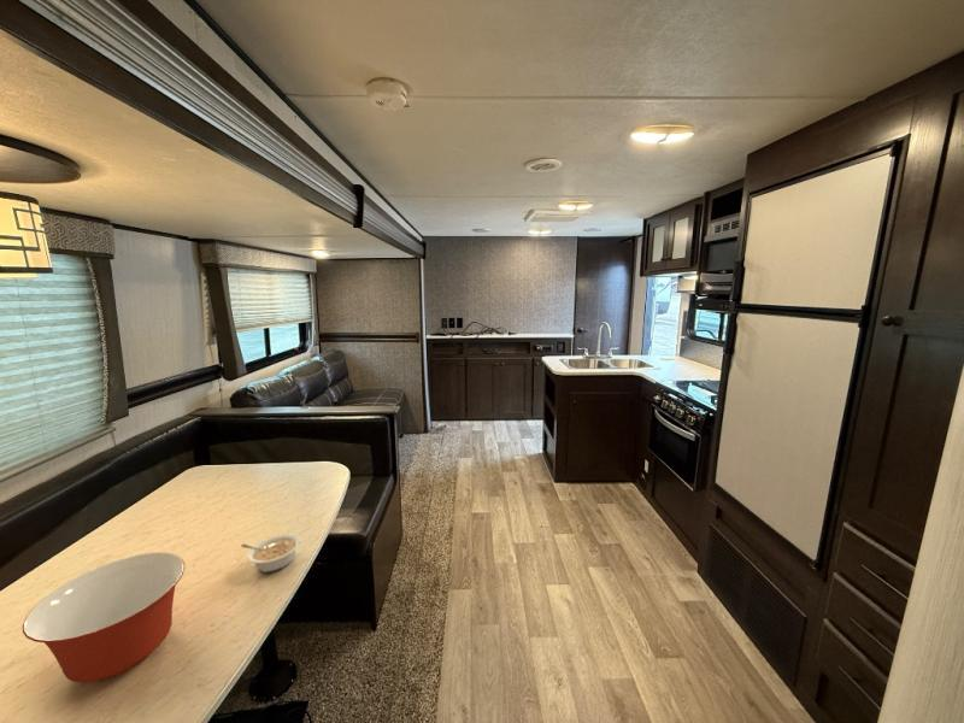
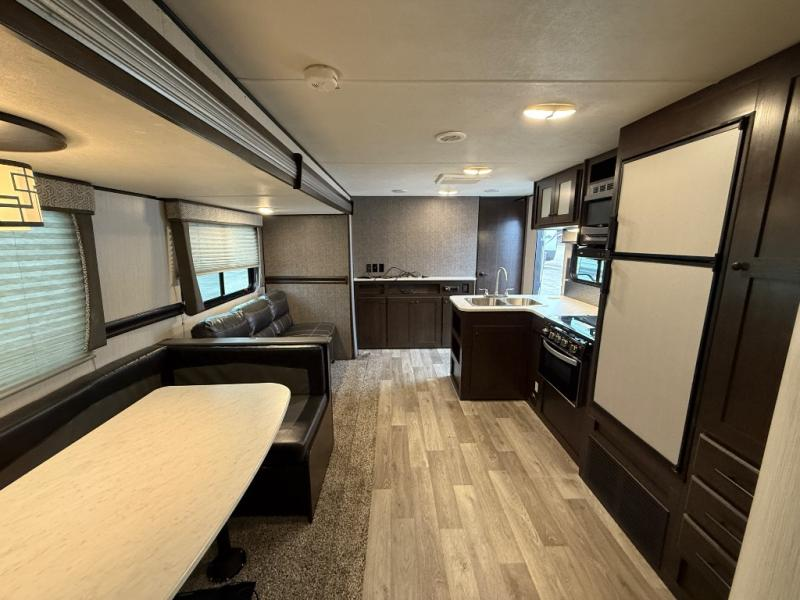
- mixing bowl [22,551,186,684]
- legume [240,534,301,574]
